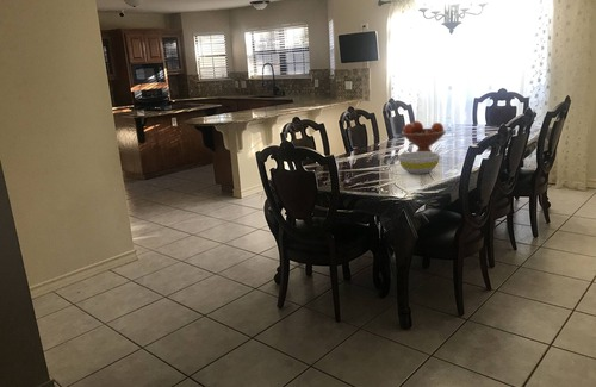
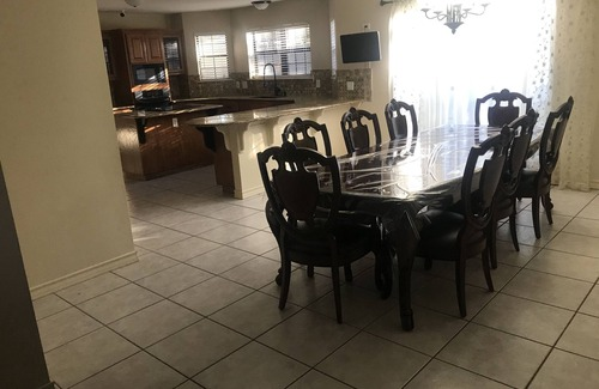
- bowl [397,151,441,175]
- fruit bowl [401,120,447,152]
